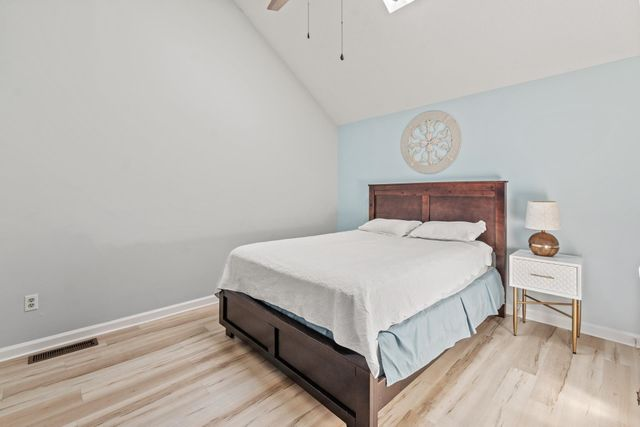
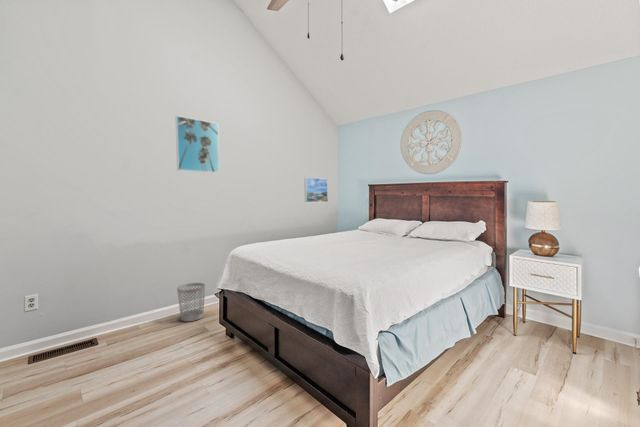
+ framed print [175,115,220,174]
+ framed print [303,176,329,203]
+ wastebasket [176,282,206,322]
